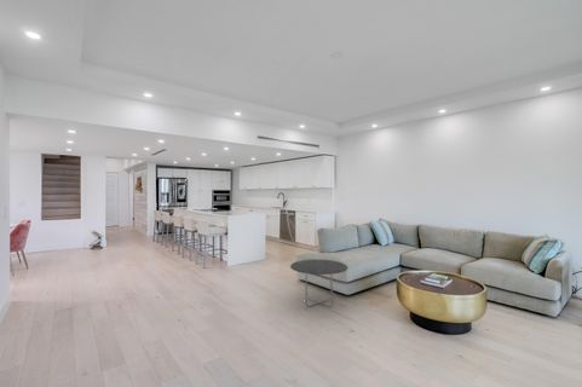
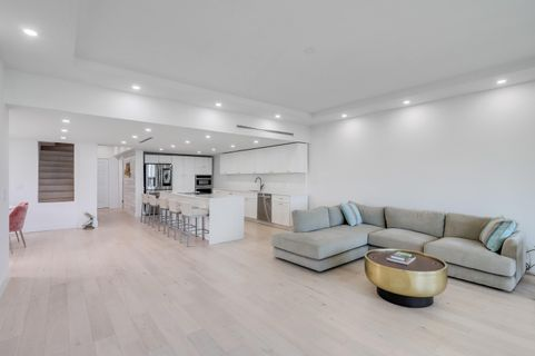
- side table [289,259,348,308]
